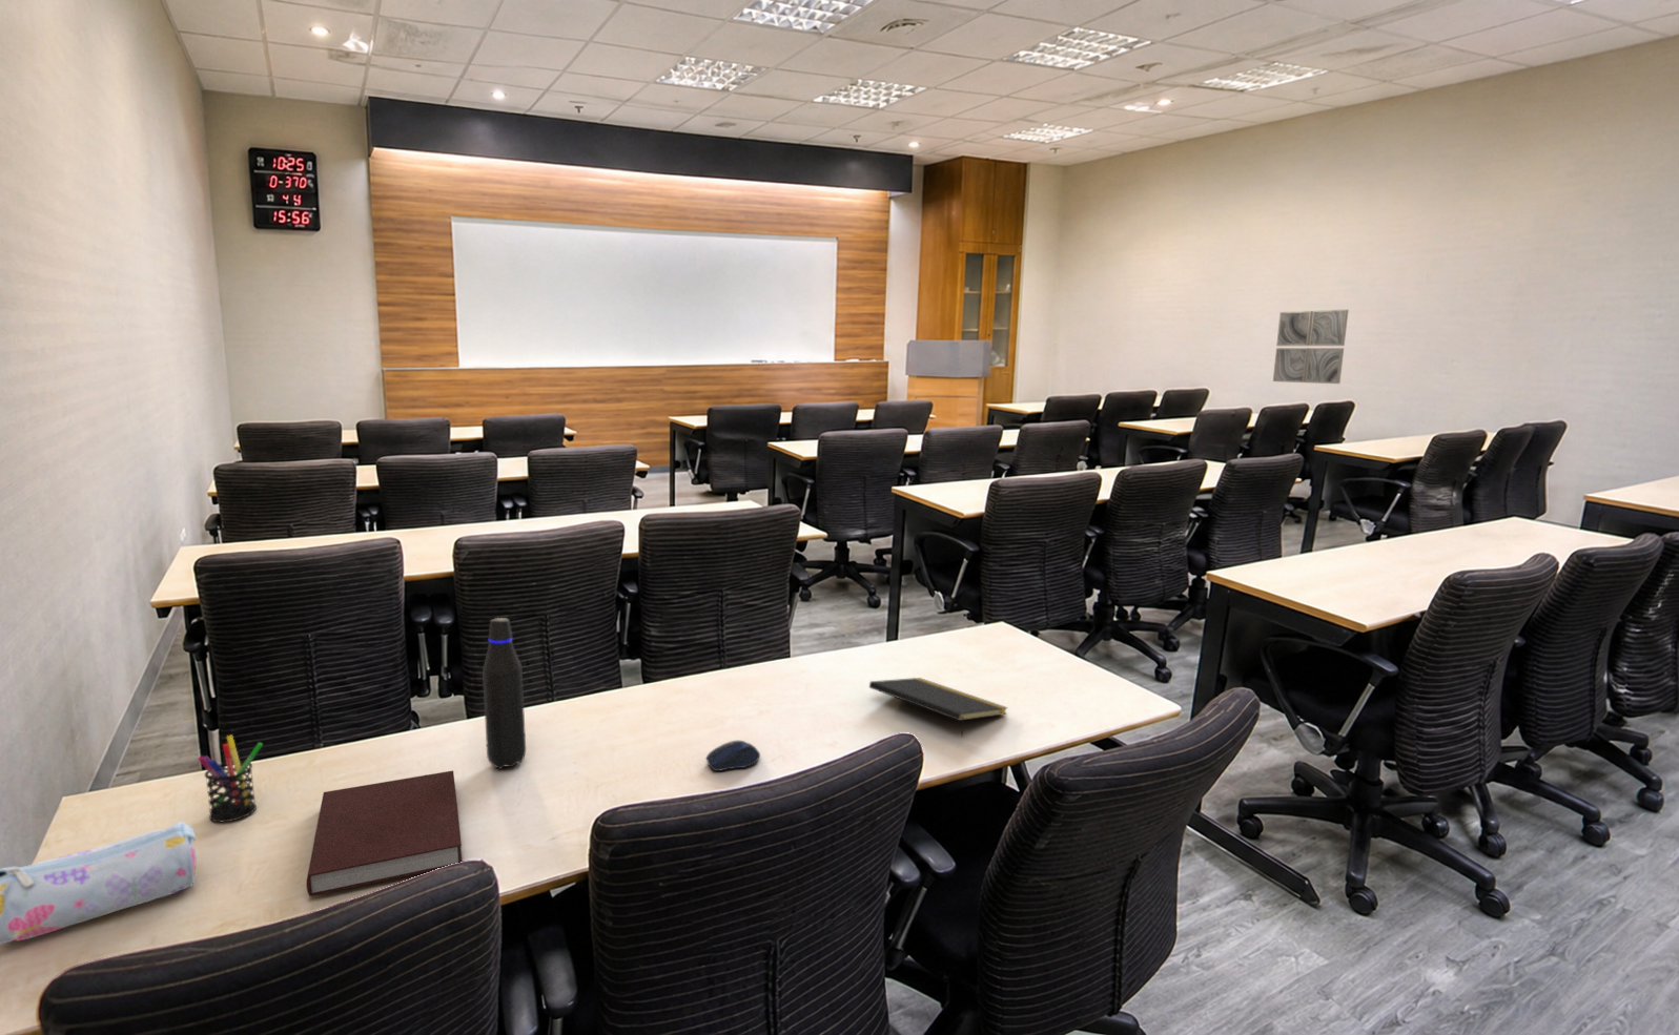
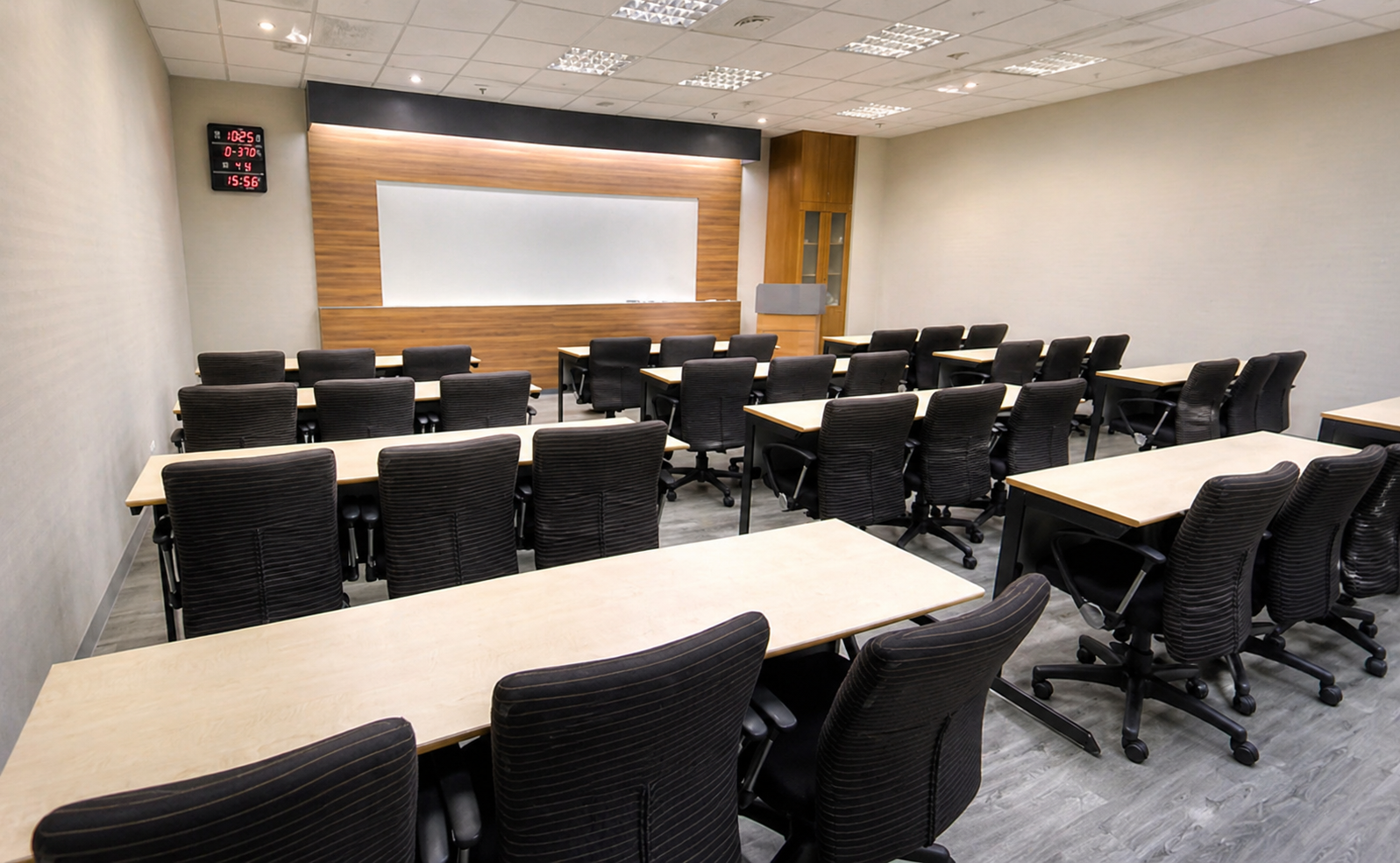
- wall art [1272,309,1350,385]
- water bottle [482,616,526,770]
- notebook [305,769,464,897]
- pencil case [0,820,198,945]
- computer mouse [705,740,762,772]
- pen holder [197,734,264,823]
- notepad [868,676,1010,739]
